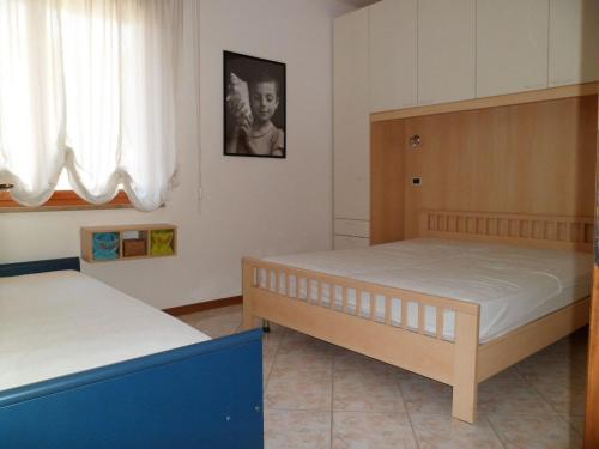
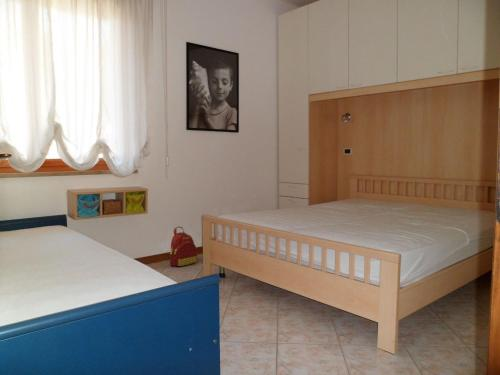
+ backpack [169,226,198,268]
